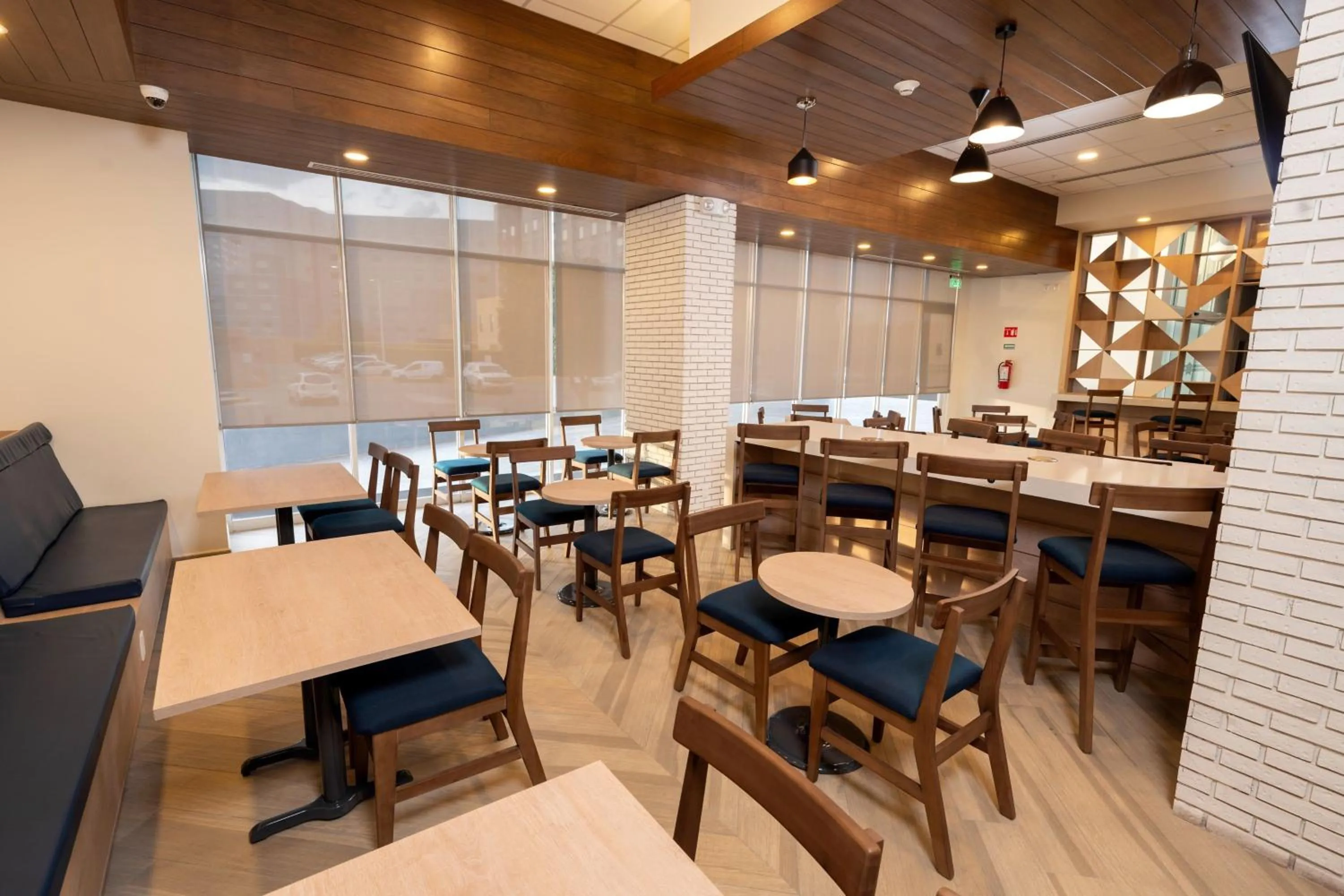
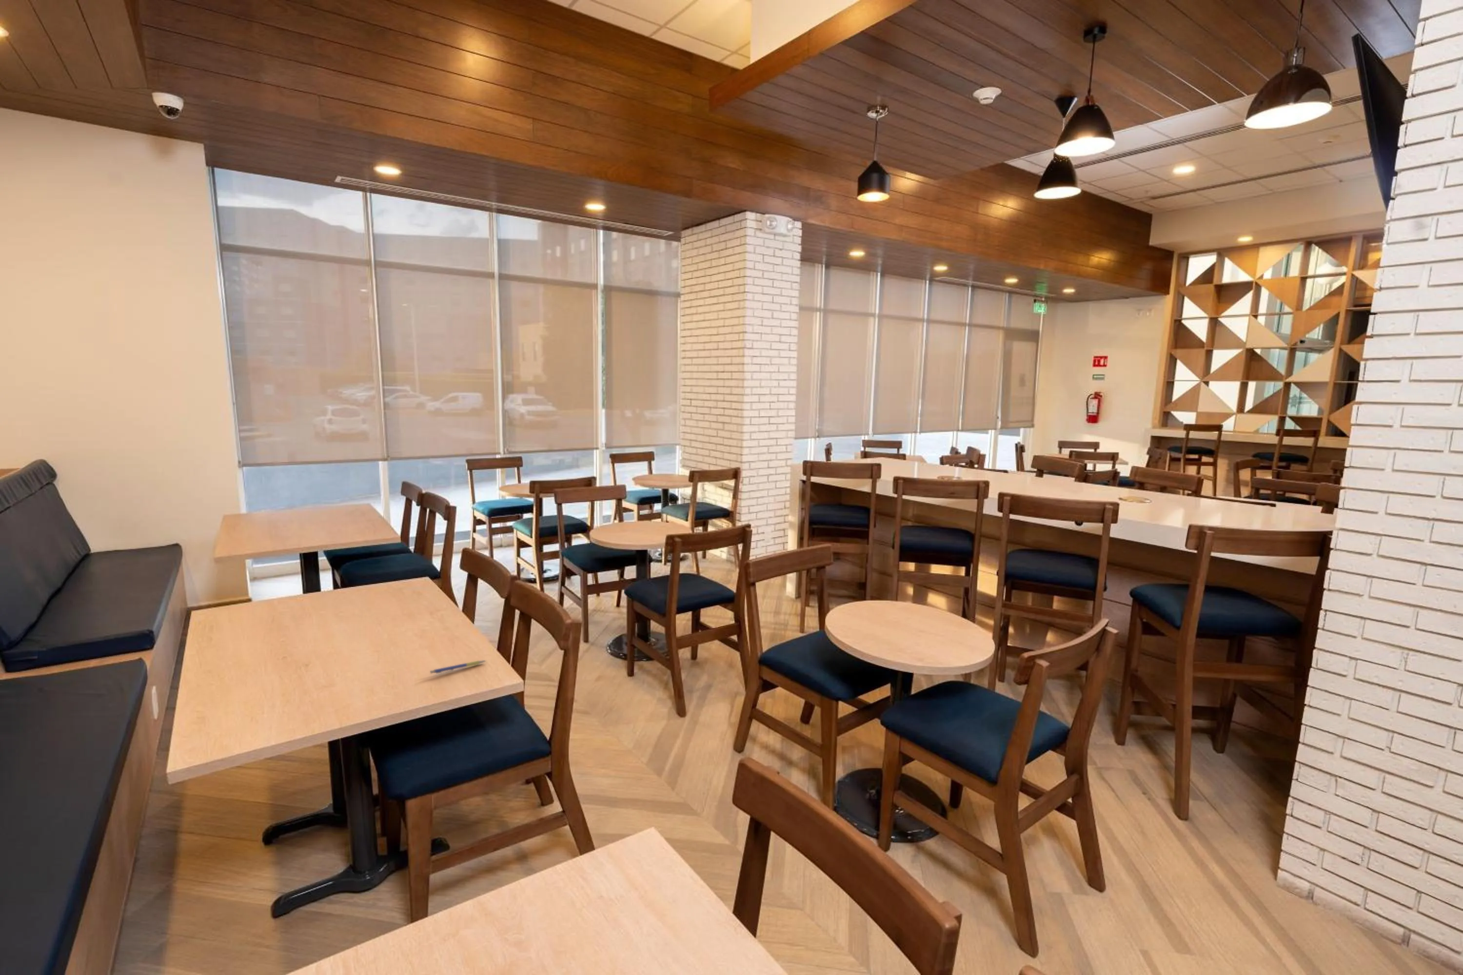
+ pen [430,659,487,675]
